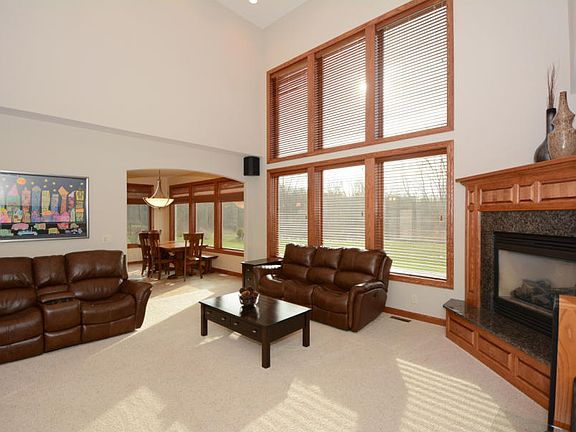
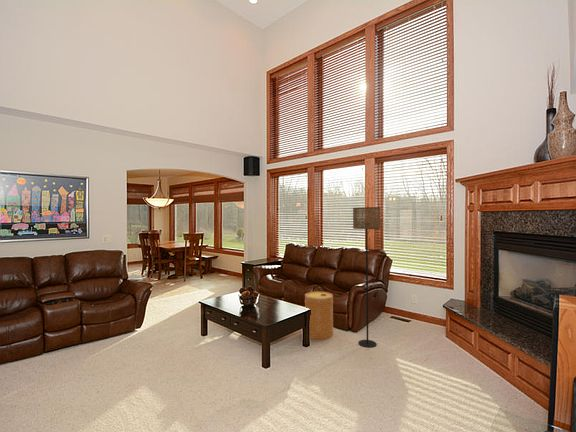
+ basket [304,290,335,340]
+ floor lamp [352,206,382,349]
